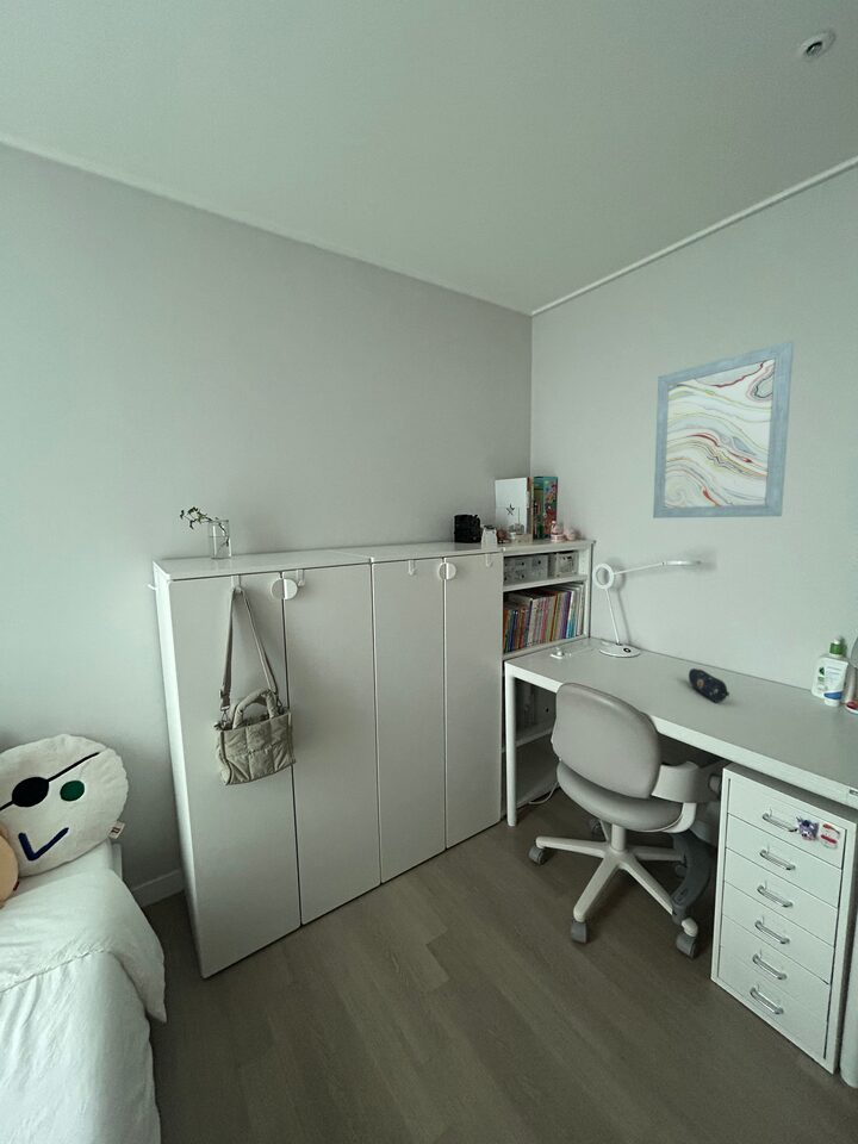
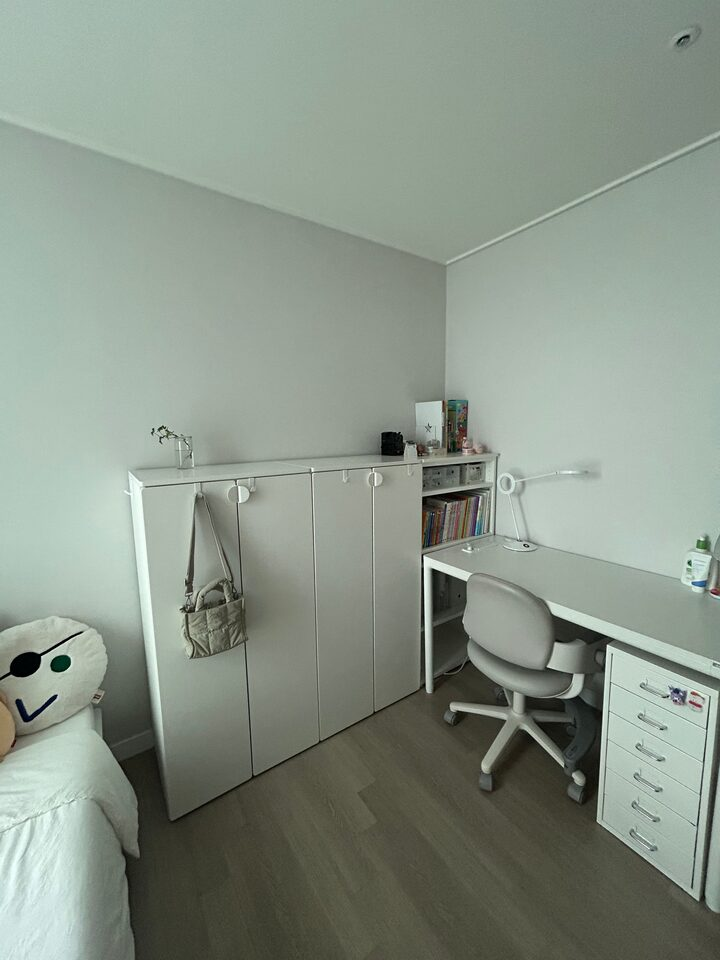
- wall art [652,340,795,520]
- pencil case [688,667,730,703]
